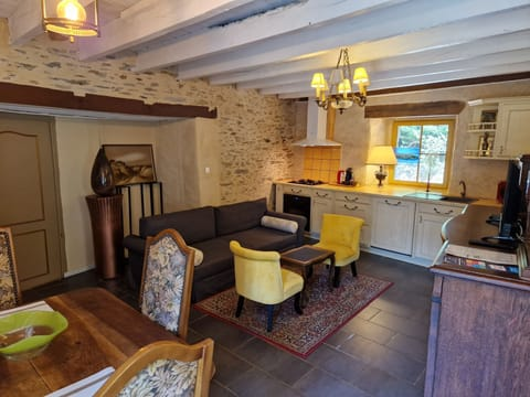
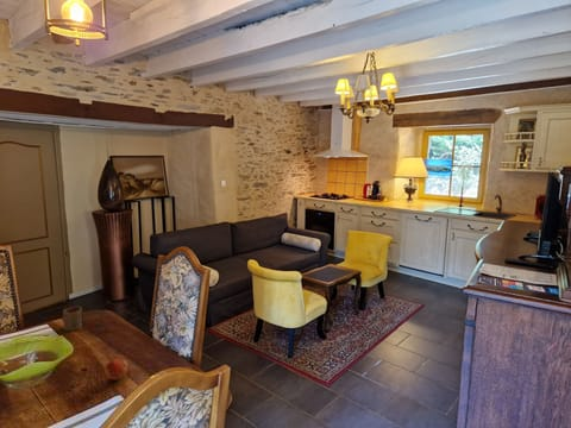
+ fruit [103,358,130,380]
+ cup [62,306,84,333]
